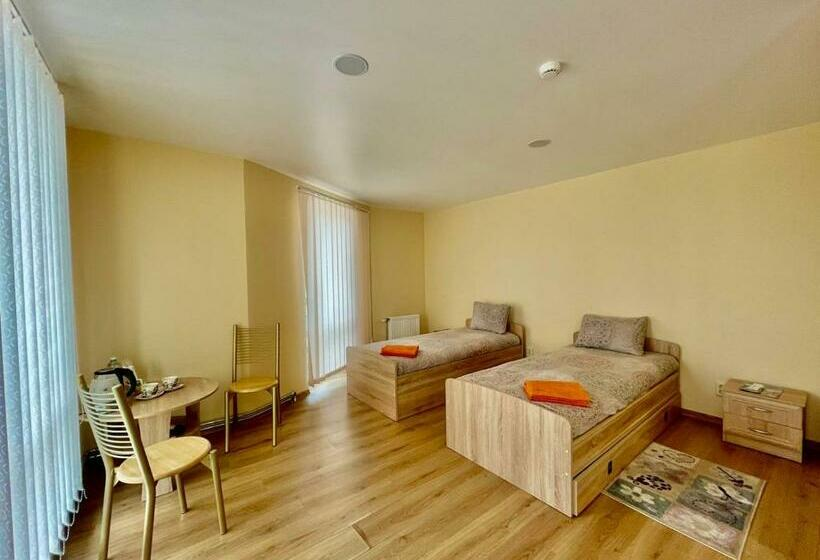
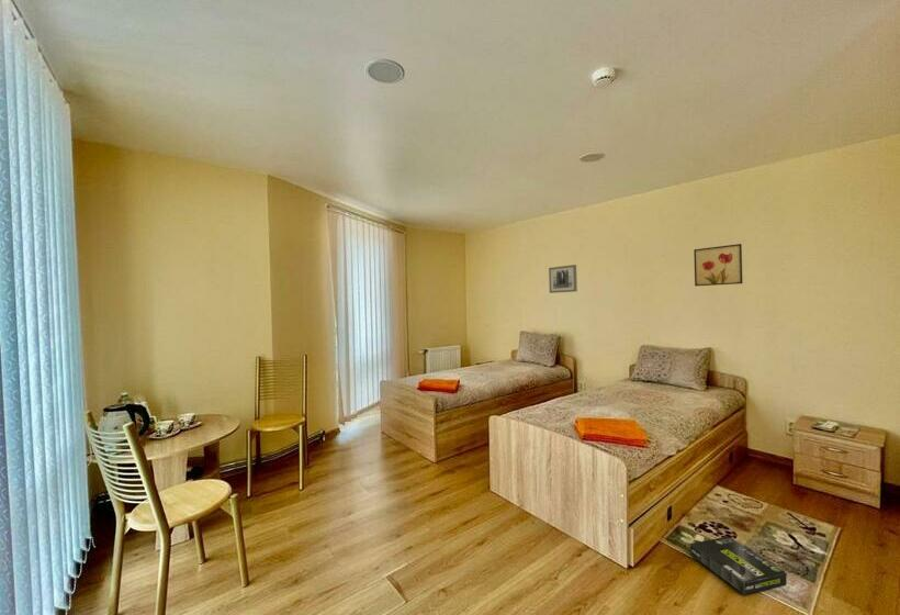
+ wall art [548,264,578,294]
+ wall art [693,243,743,287]
+ box [689,536,788,595]
